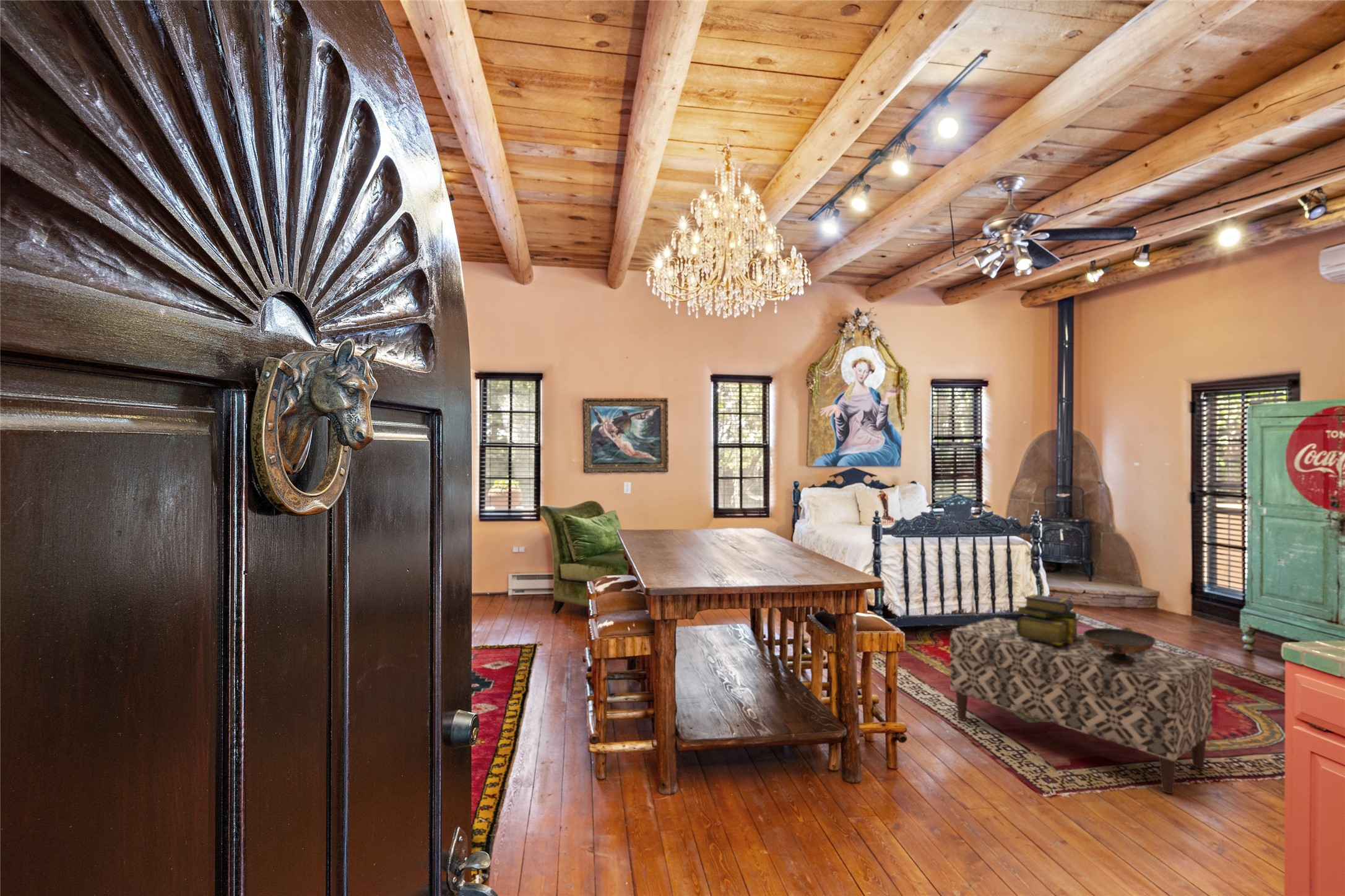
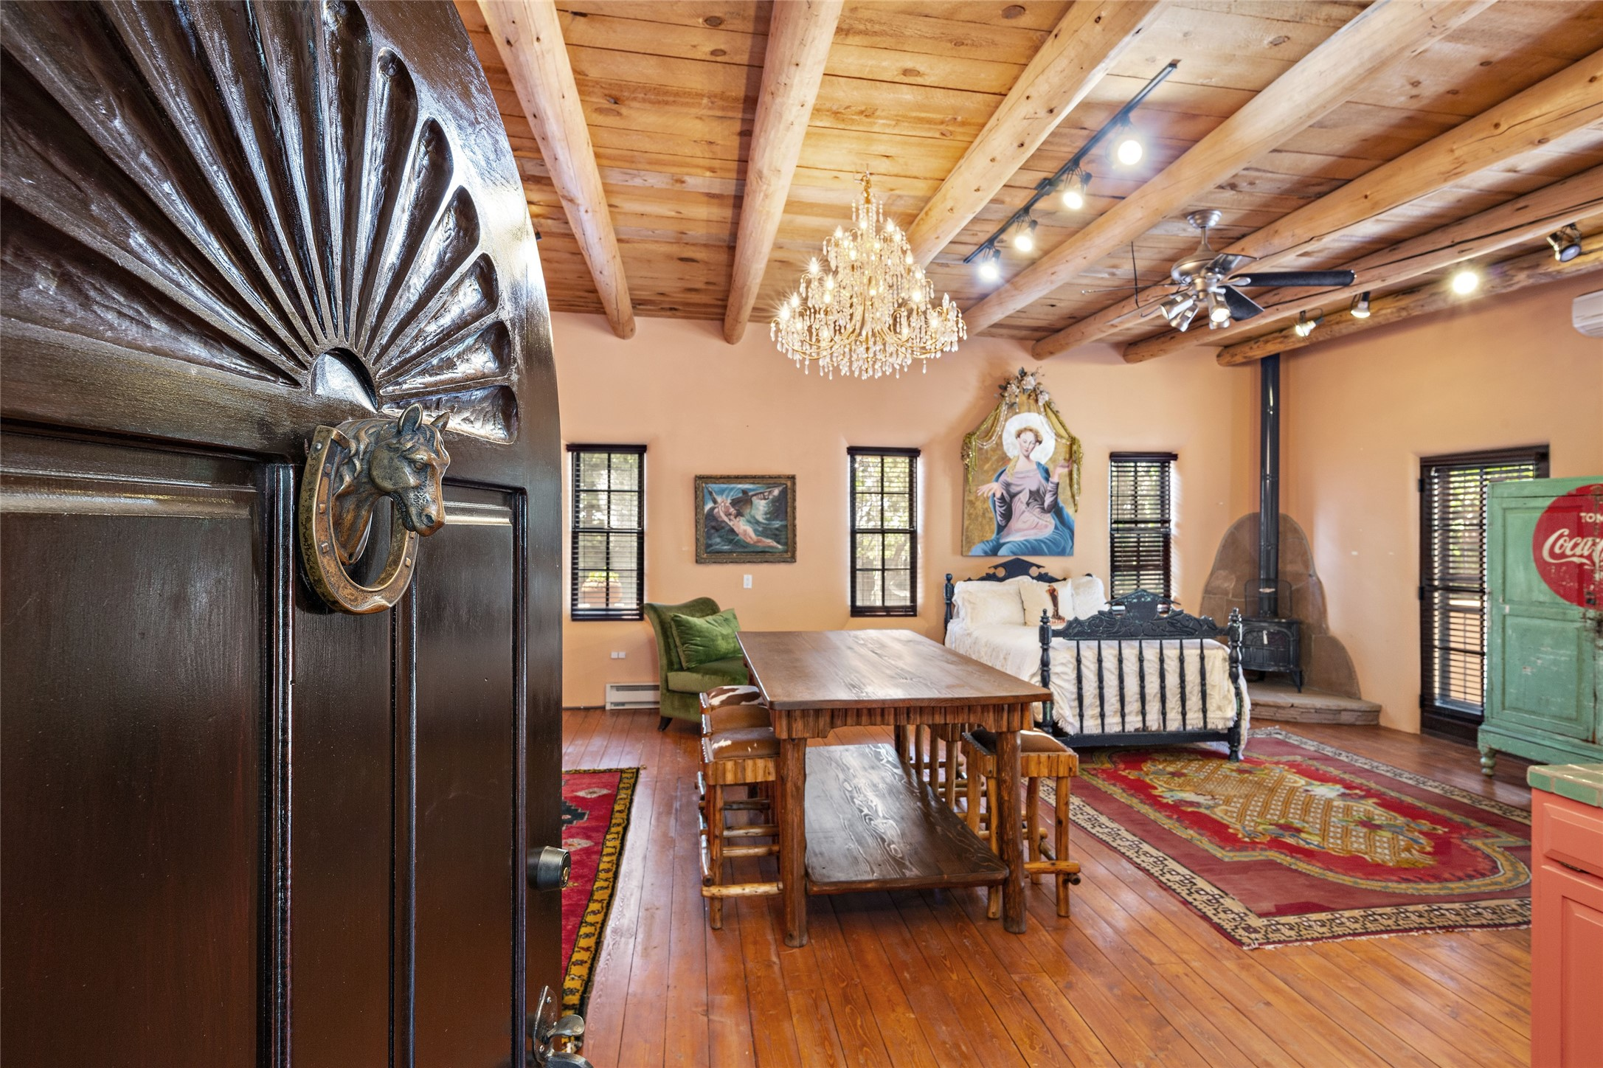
- bench [949,617,1214,794]
- decorative bowl [1083,627,1157,664]
- stack of books [1015,594,1080,645]
